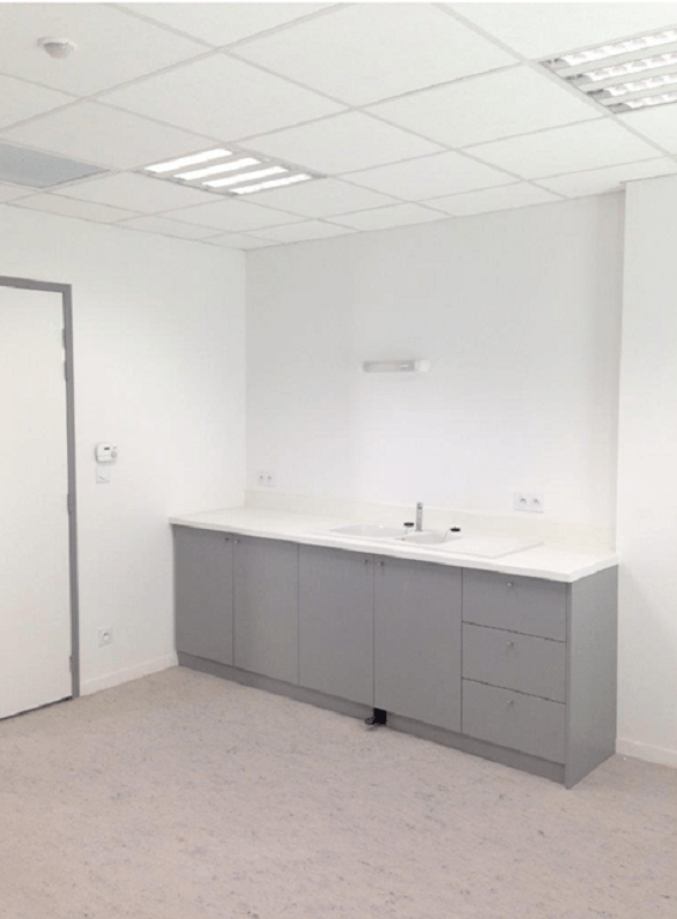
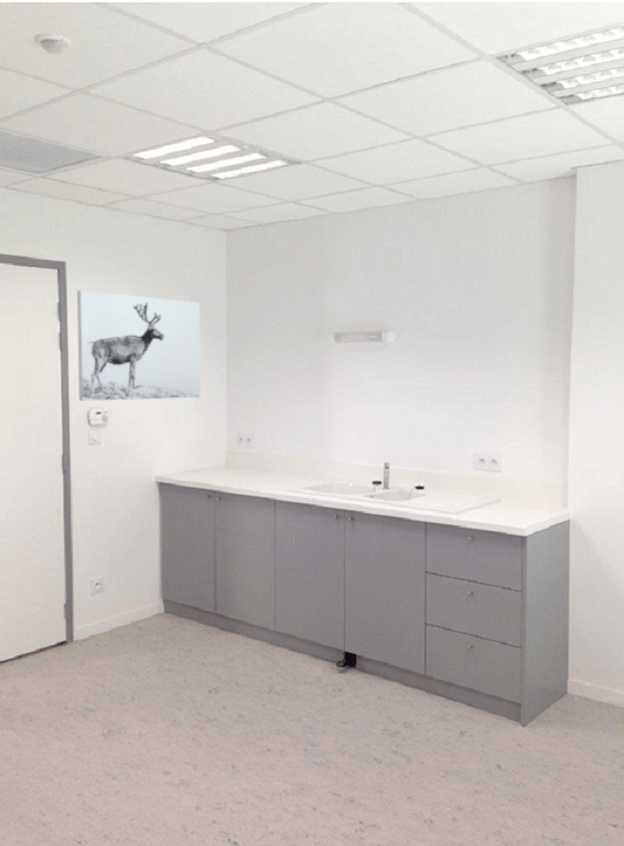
+ wall art [76,290,202,402]
